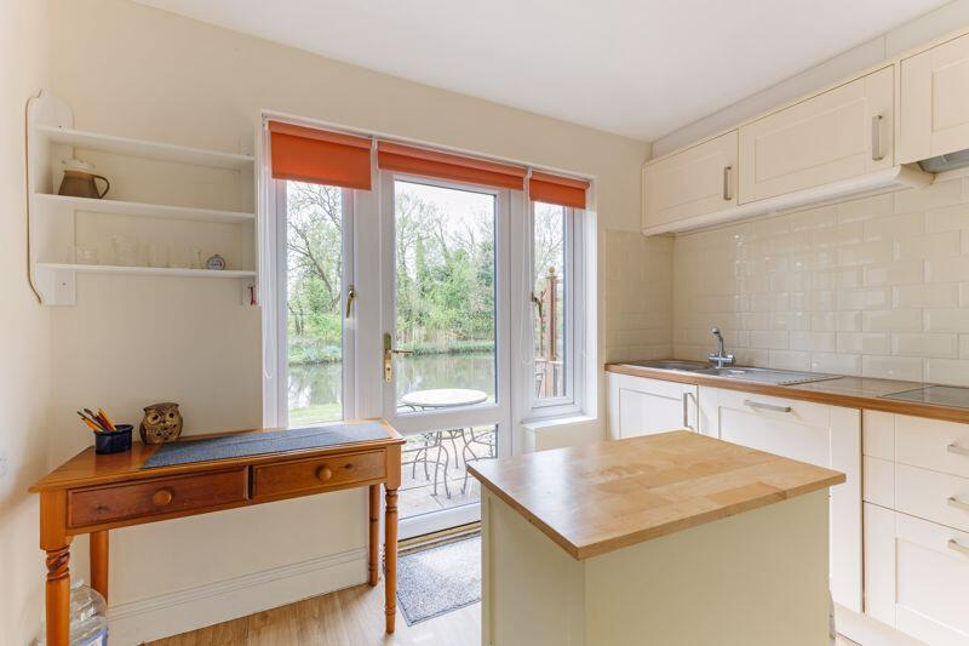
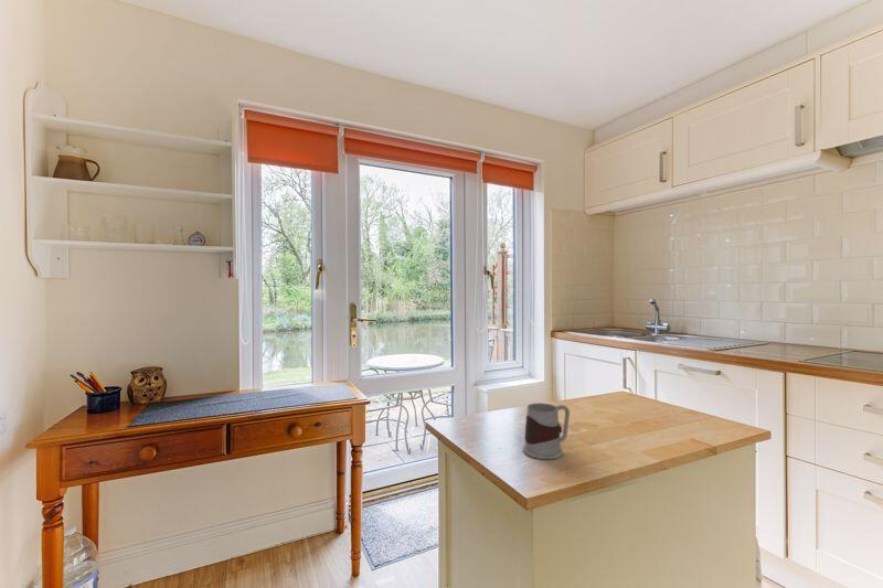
+ mug [522,402,571,460]
